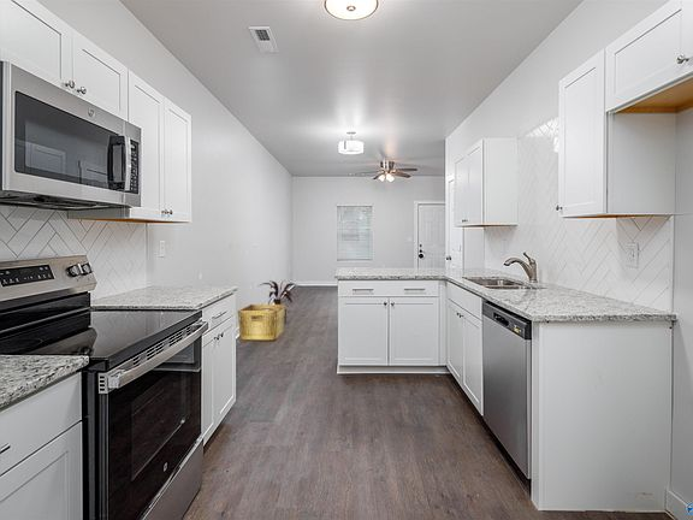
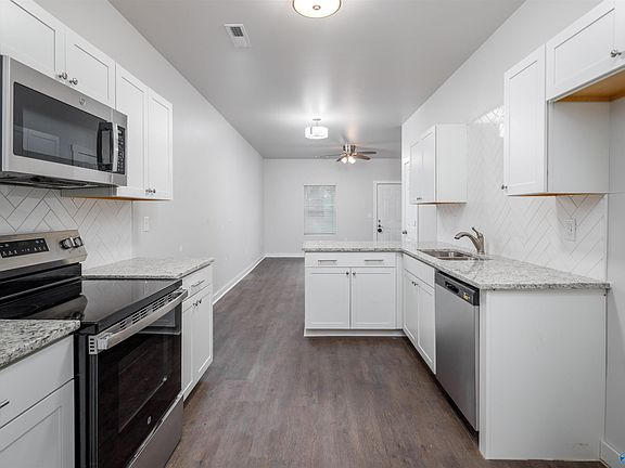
- hamper [237,303,286,341]
- house plant [259,279,302,324]
